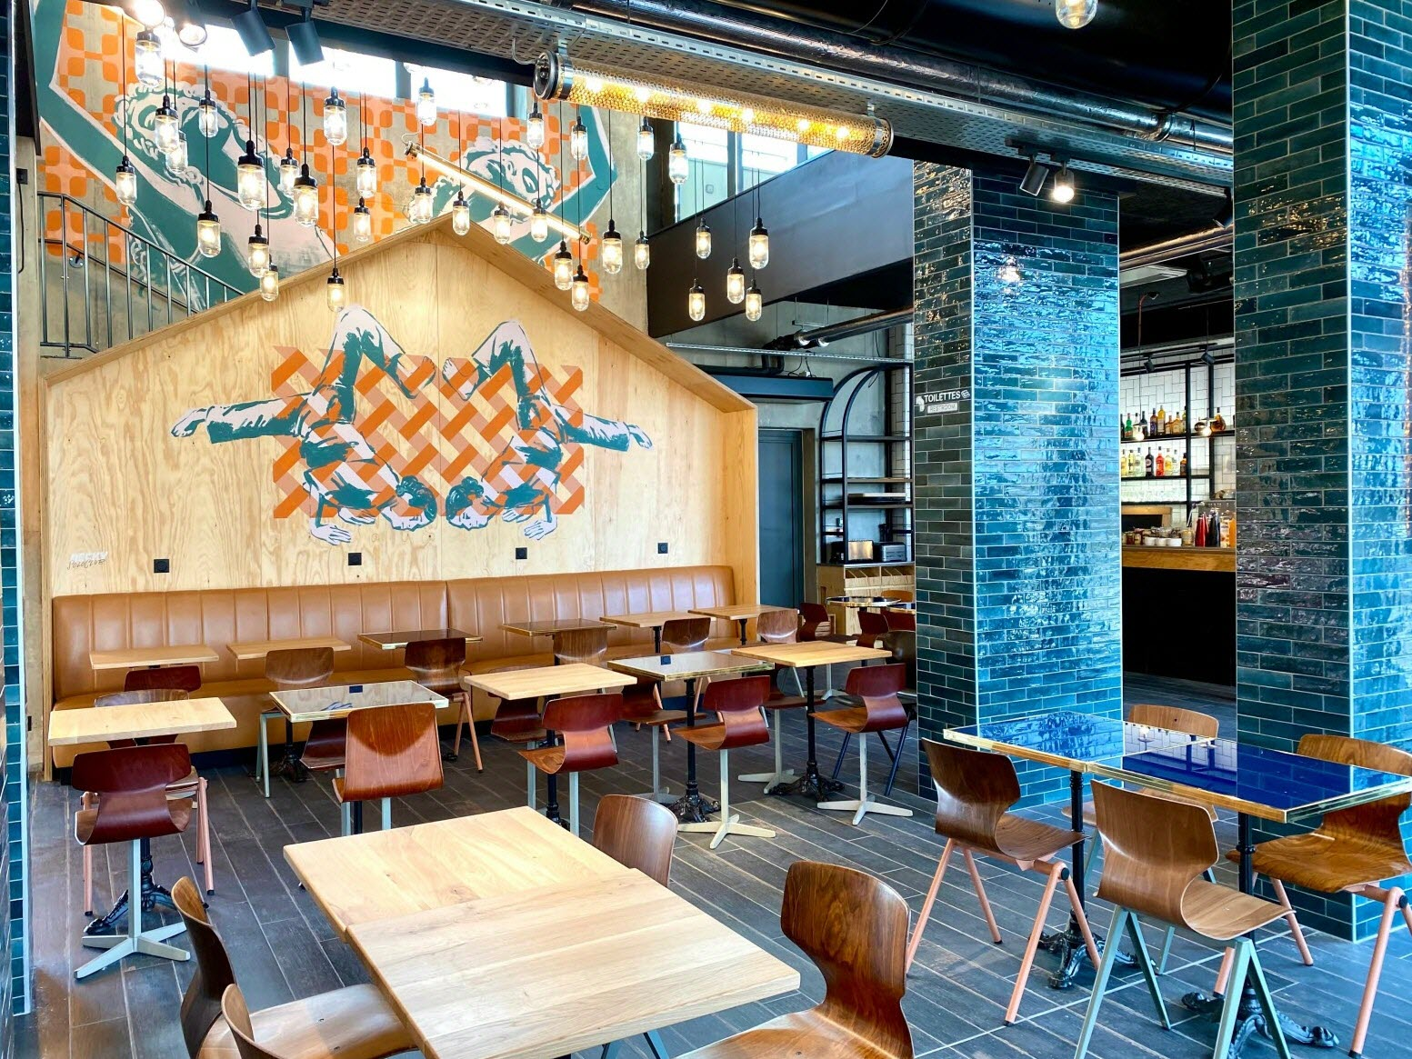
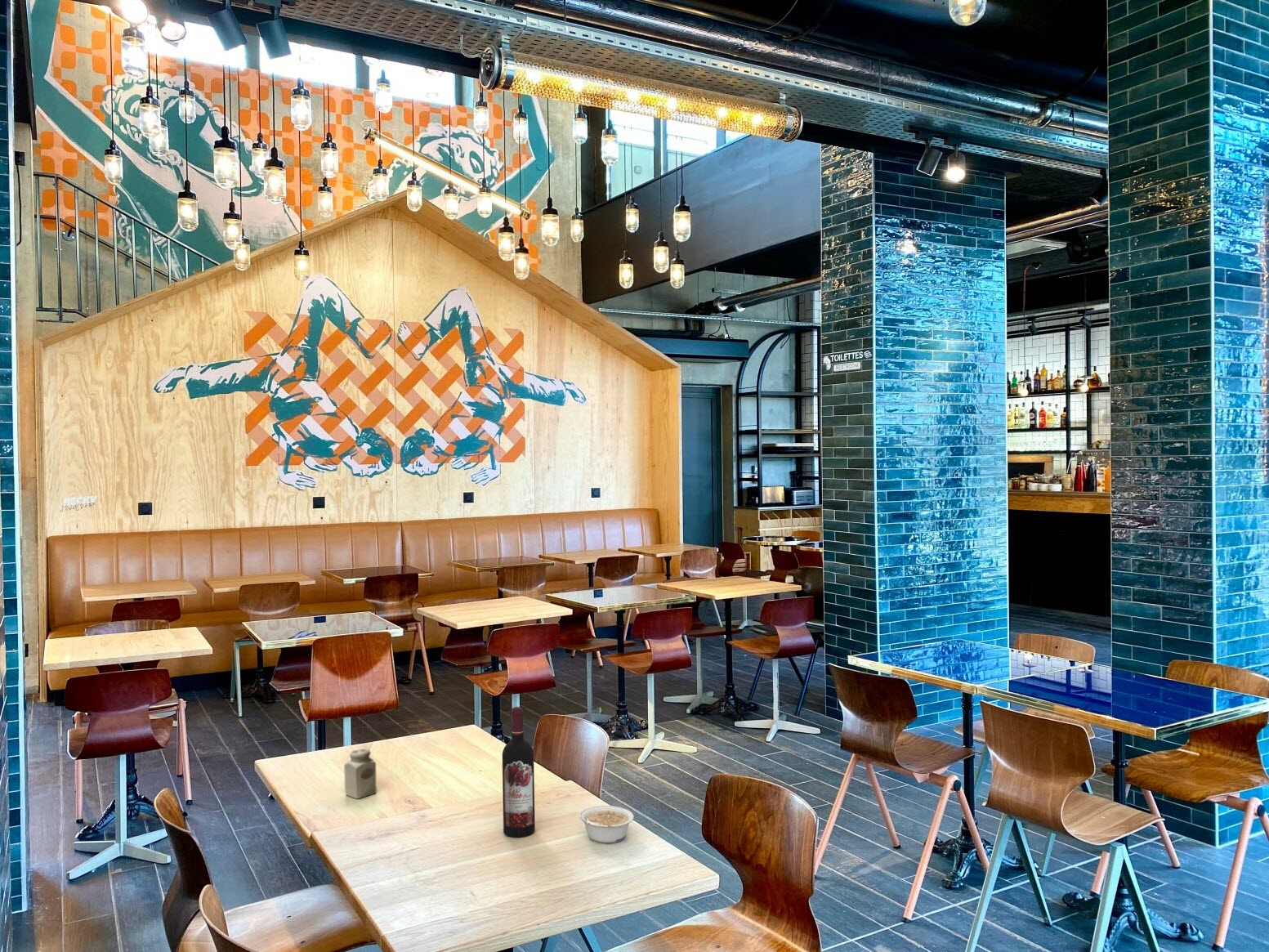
+ salt shaker [343,748,378,800]
+ wine bottle [502,706,536,838]
+ legume [579,805,635,844]
